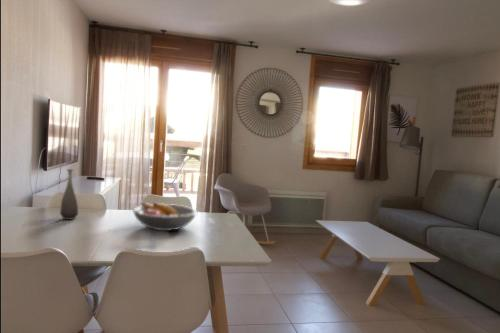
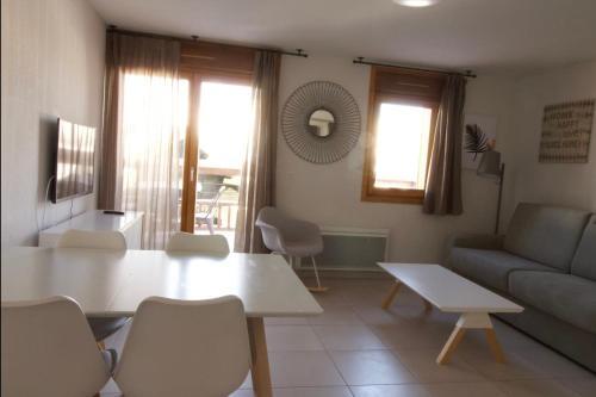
- bottle [59,168,79,221]
- fruit bowl [131,202,198,232]
